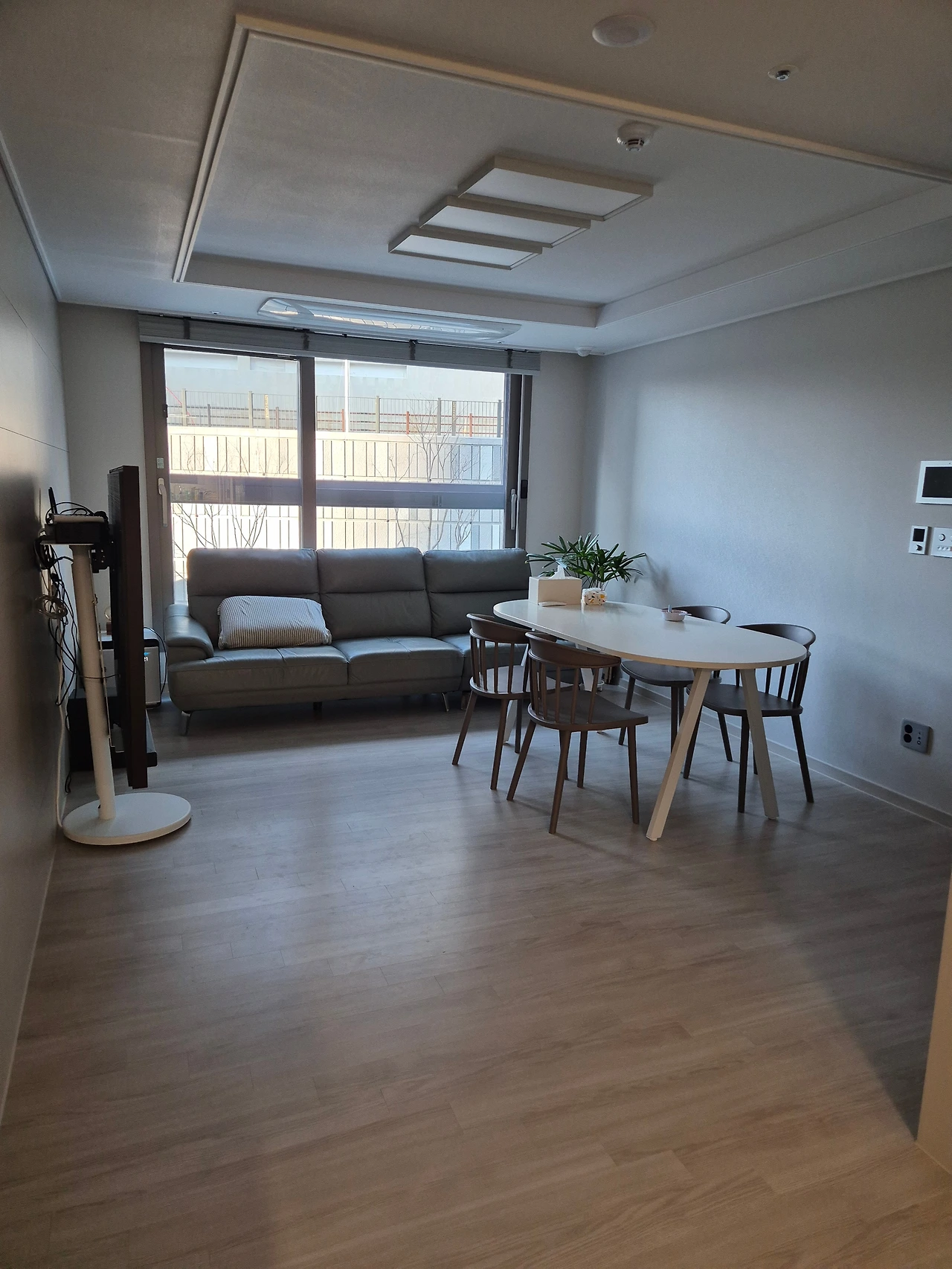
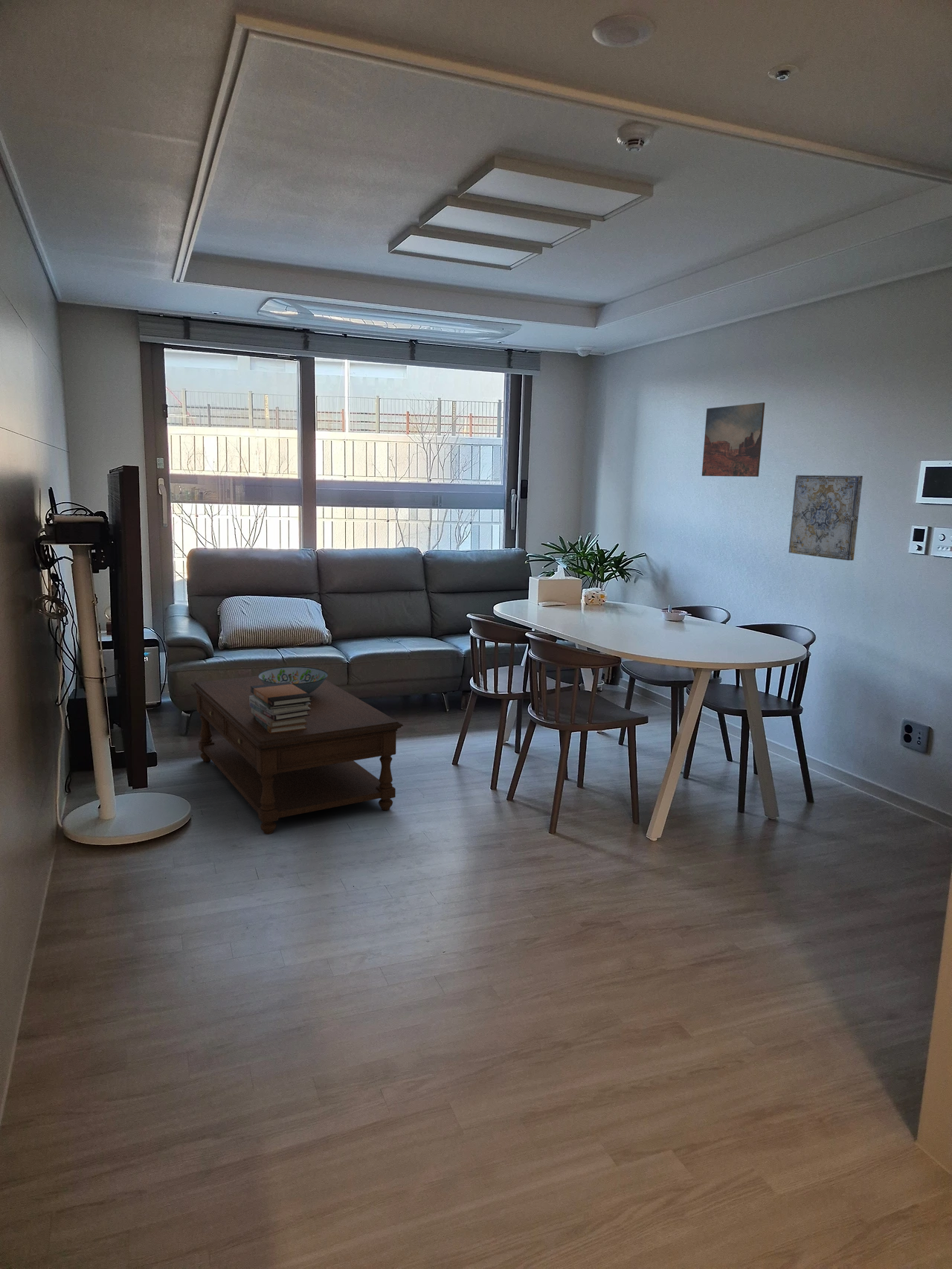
+ wall art [701,402,765,478]
+ coffee table [190,675,404,835]
+ decorative bowl [257,666,329,694]
+ book stack [249,682,312,733]
+ wall art [788,475,863,561]
